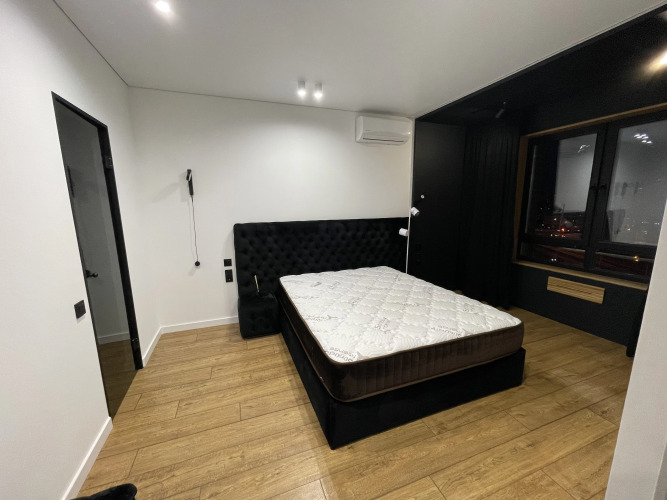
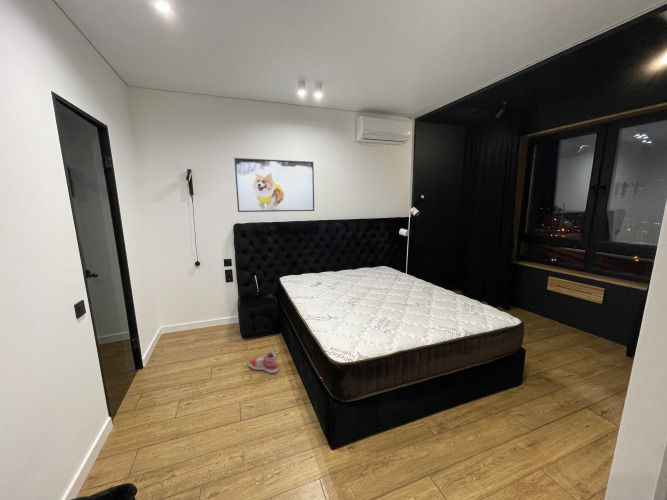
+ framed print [233,157,315,213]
+ sneaker [248,350,279,374]
